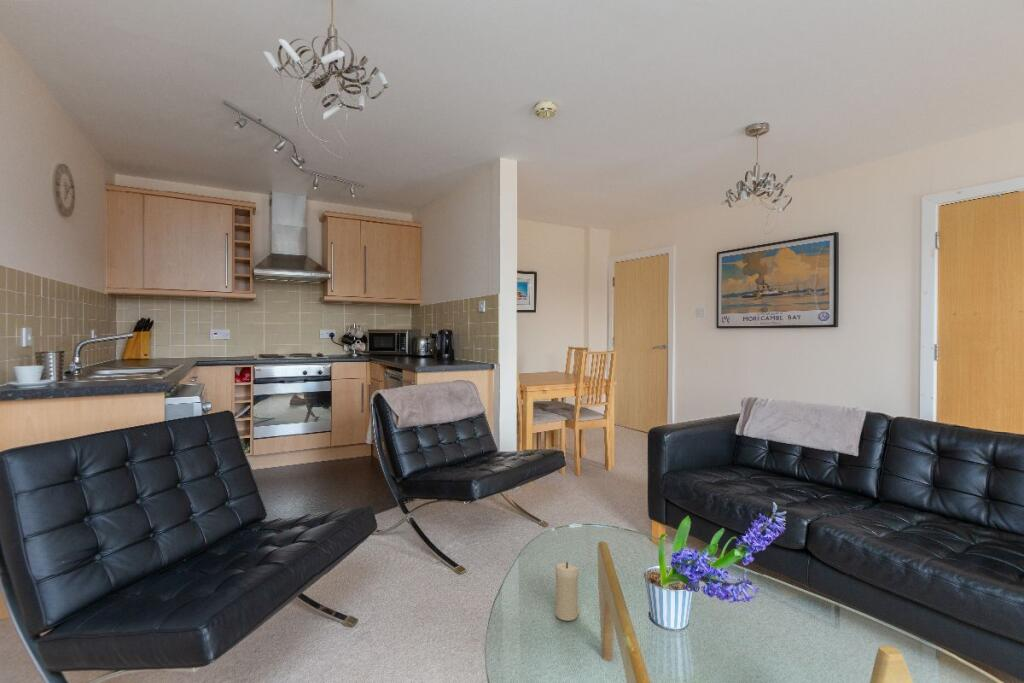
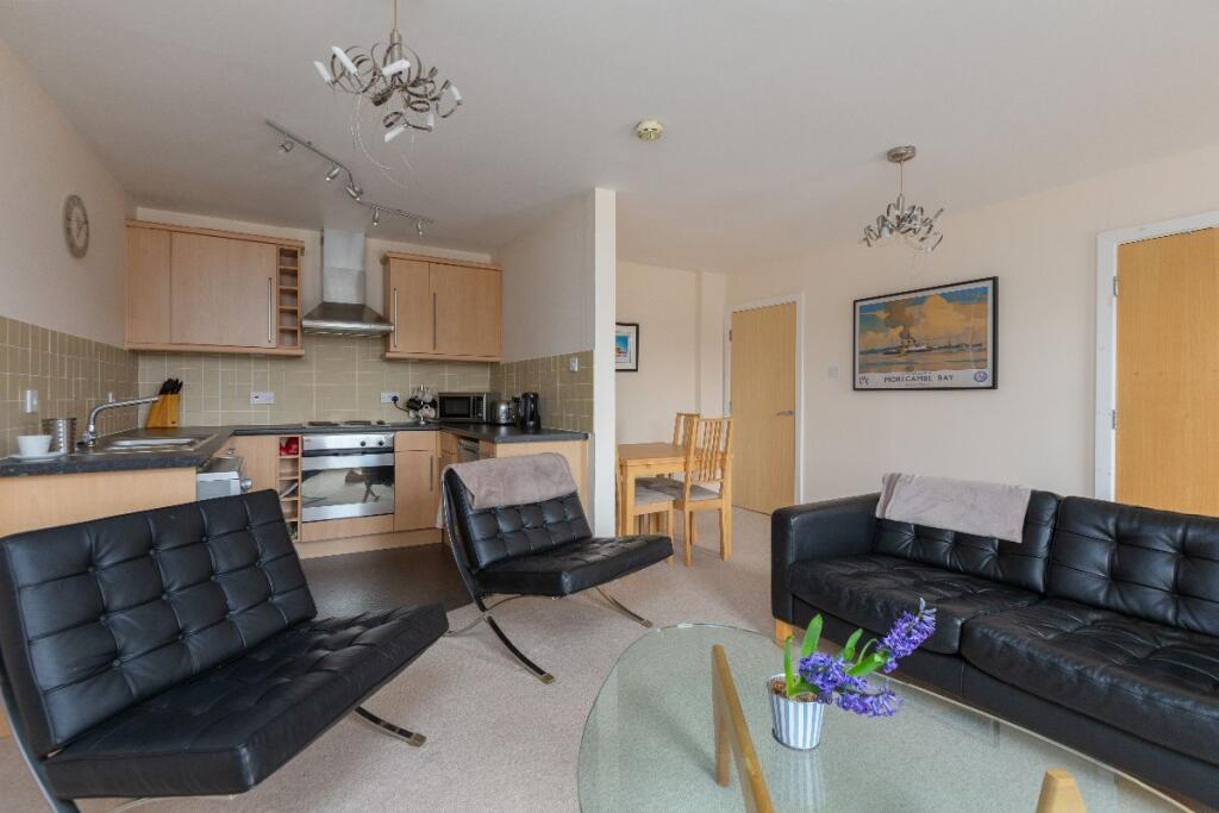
- candle [554,561,581,622]
